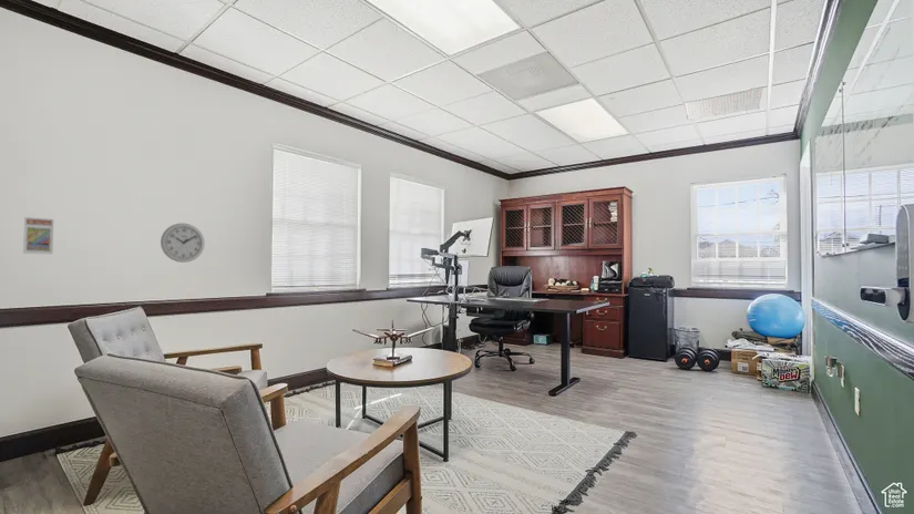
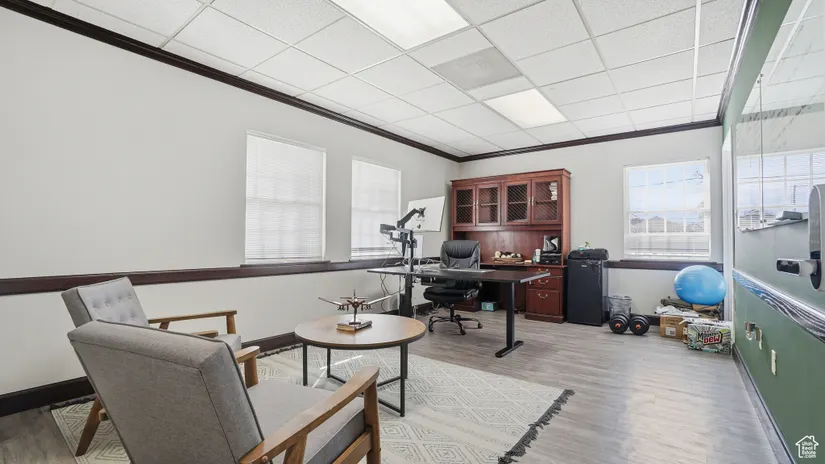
- wall clock [160,223,206,264]
- trading card display case [22,216,55,255]
- ceiling panel [684,85,764,120]
